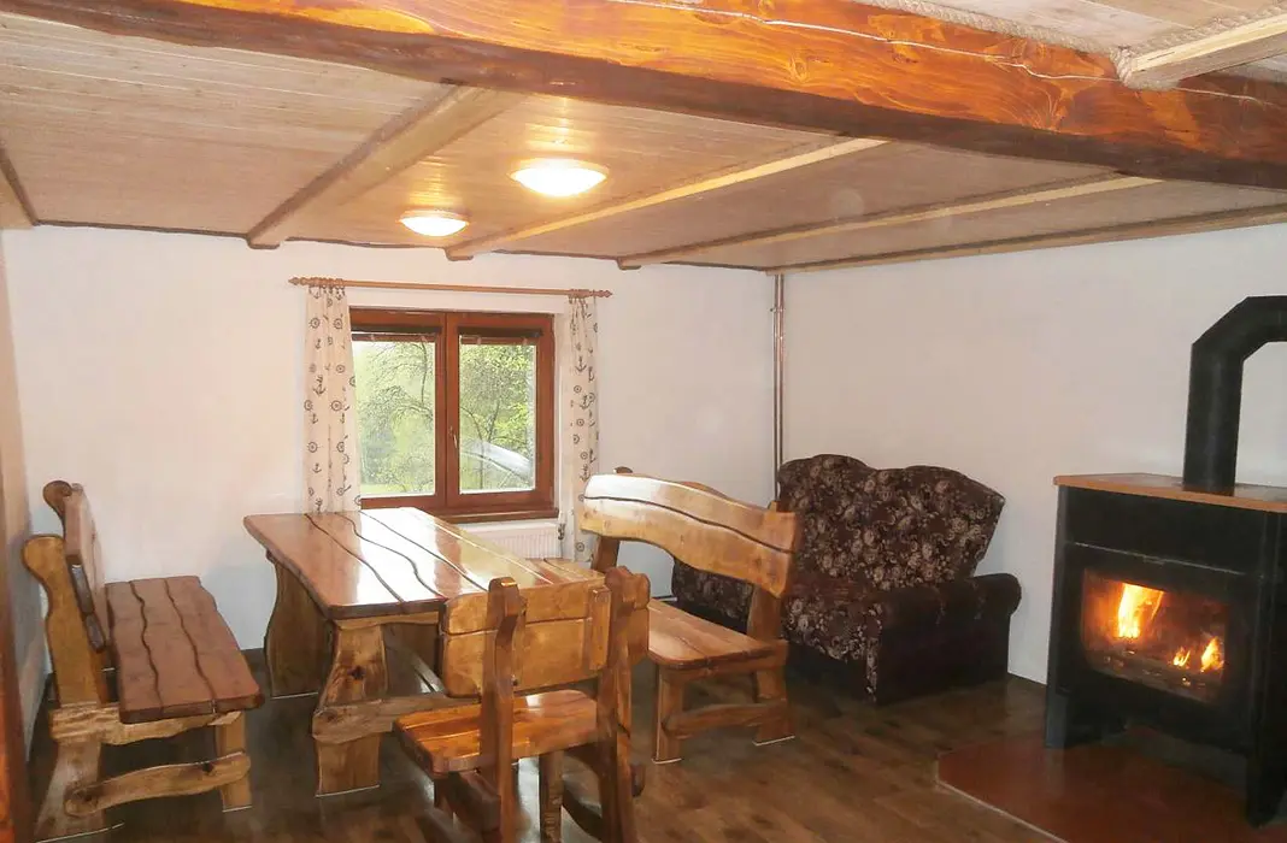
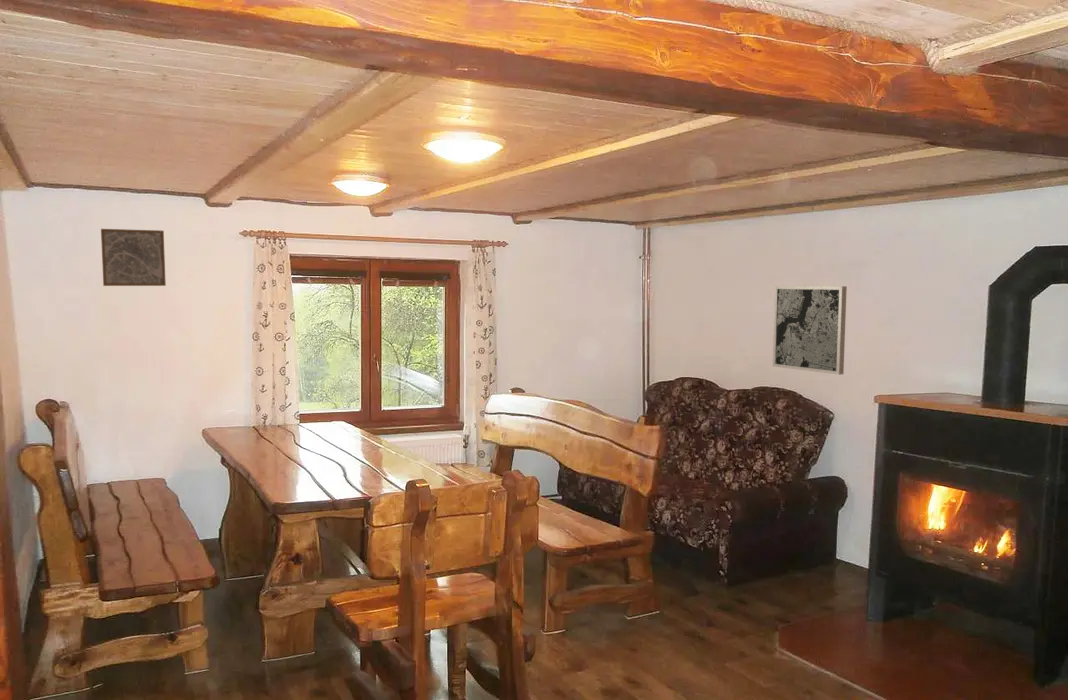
+ wall art [100,228,167,287]
+ wall art [772,285,848,376]
